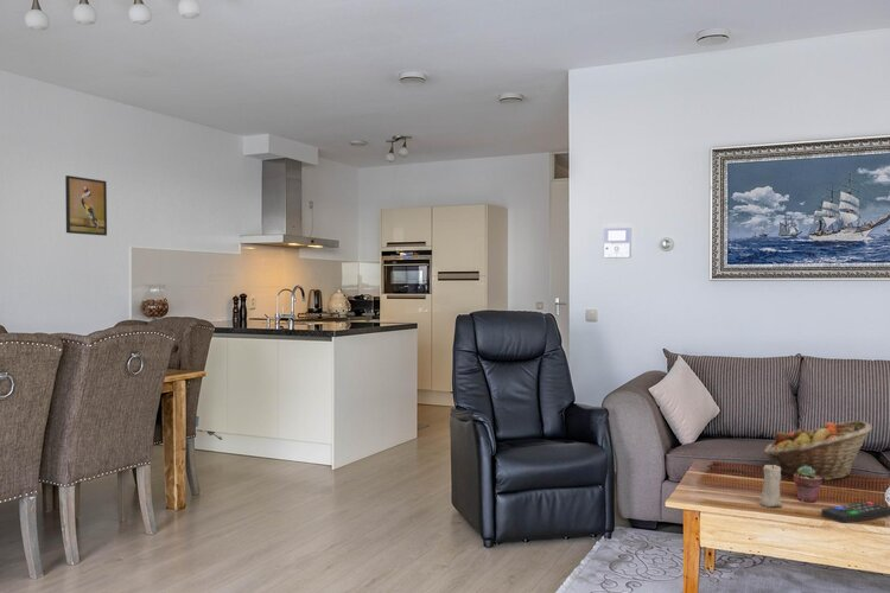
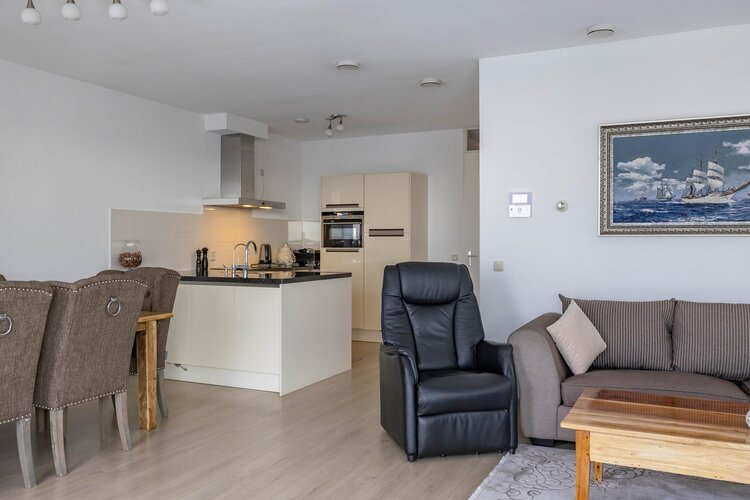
- candle [759,461,783,508]
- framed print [64,174,108,237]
- remote control [820,500,890,524]
- potted succulent [793,466,824,503]
- fruit basket [763,419,873,482]
